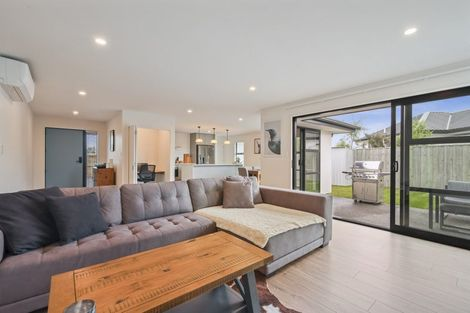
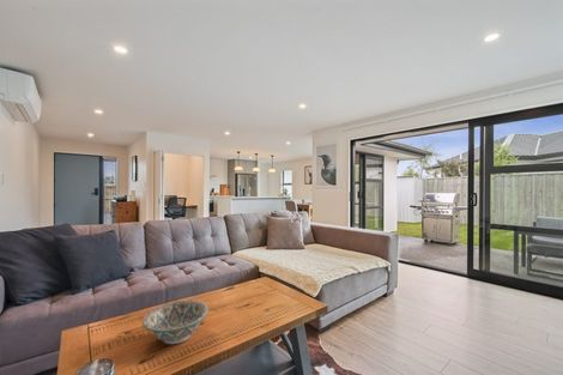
+ decorative bowl [141,298,210,345]
